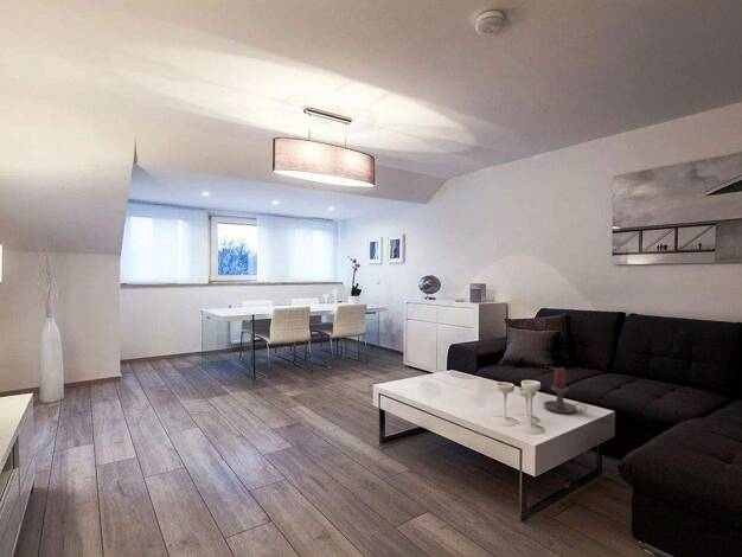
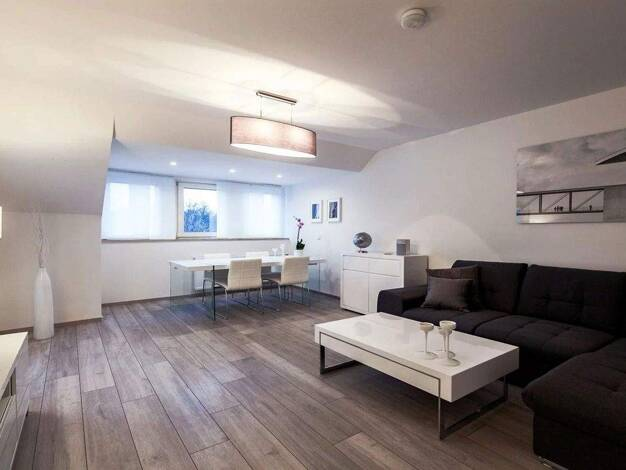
- candle holder [543,366,588,415]
